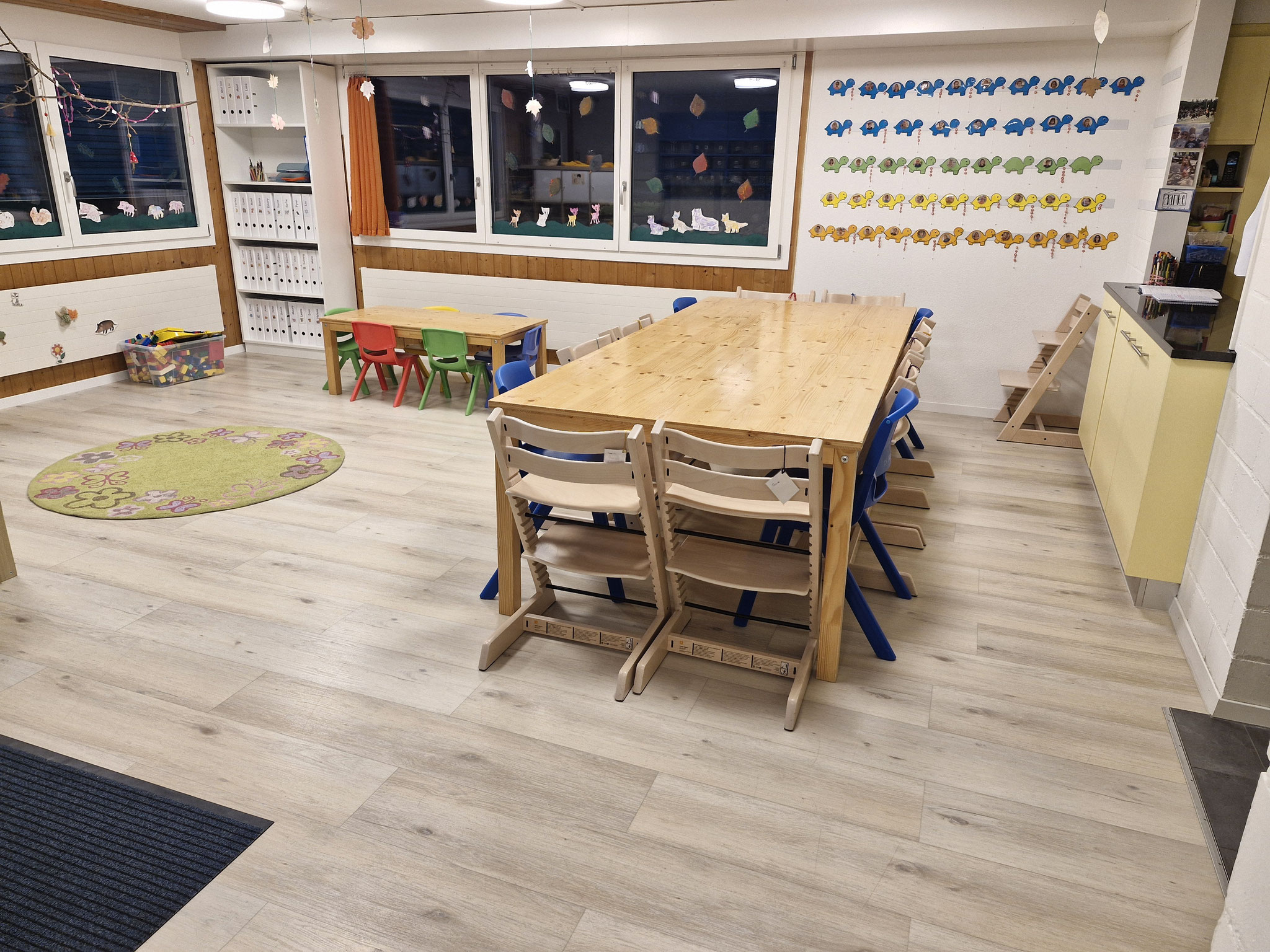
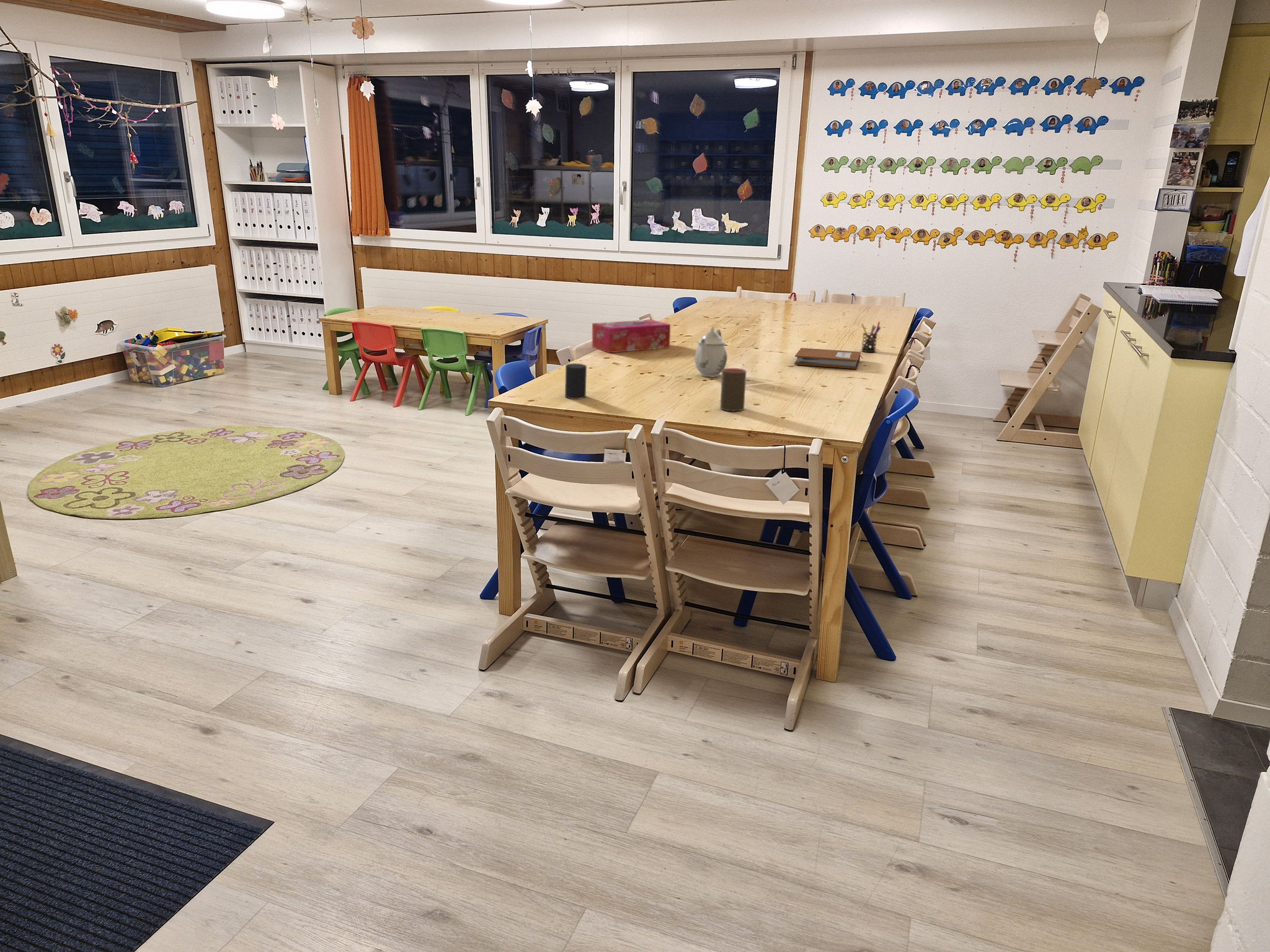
+ pen holder [861,321,881,353]
+ teapot [694,326,728,378]
+ tissue box [592,319,671,353]
+ cup [719,368,747,412]
+ notebook [794,347,864,369]
+ cup [564,363,587,400]
